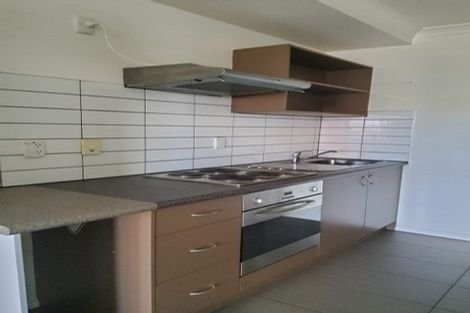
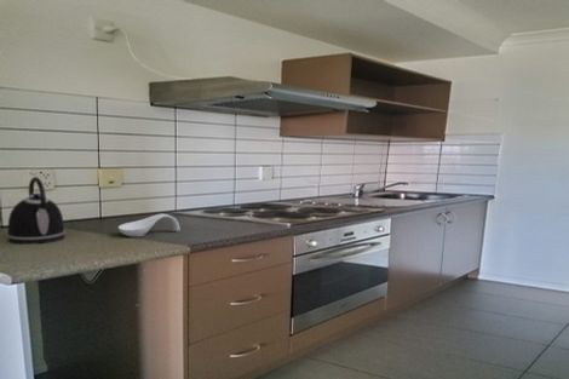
+ spoon rest [117,213,180,239]
+ kettle [5,176,67,246]
